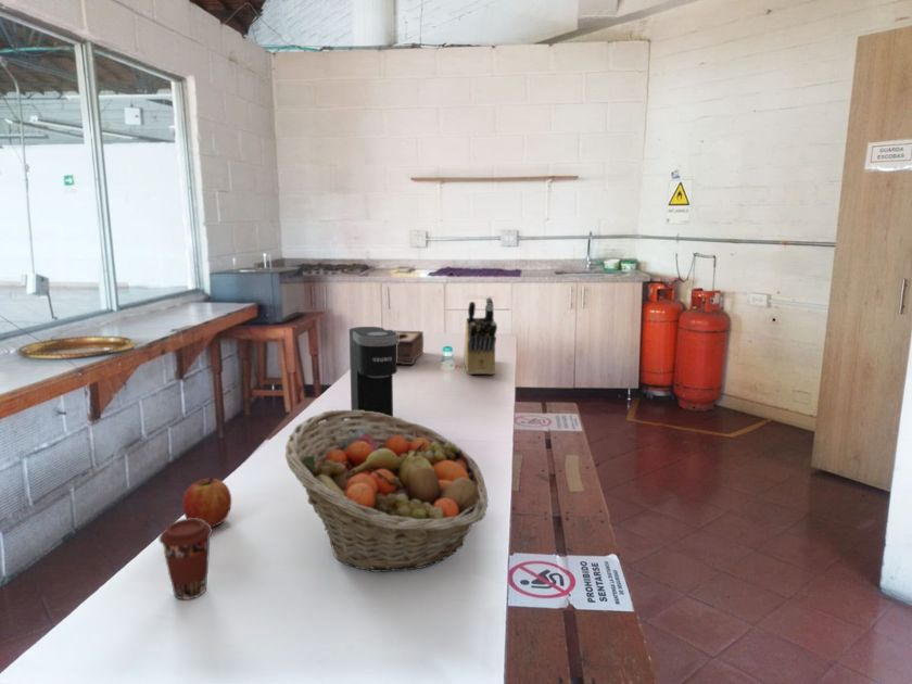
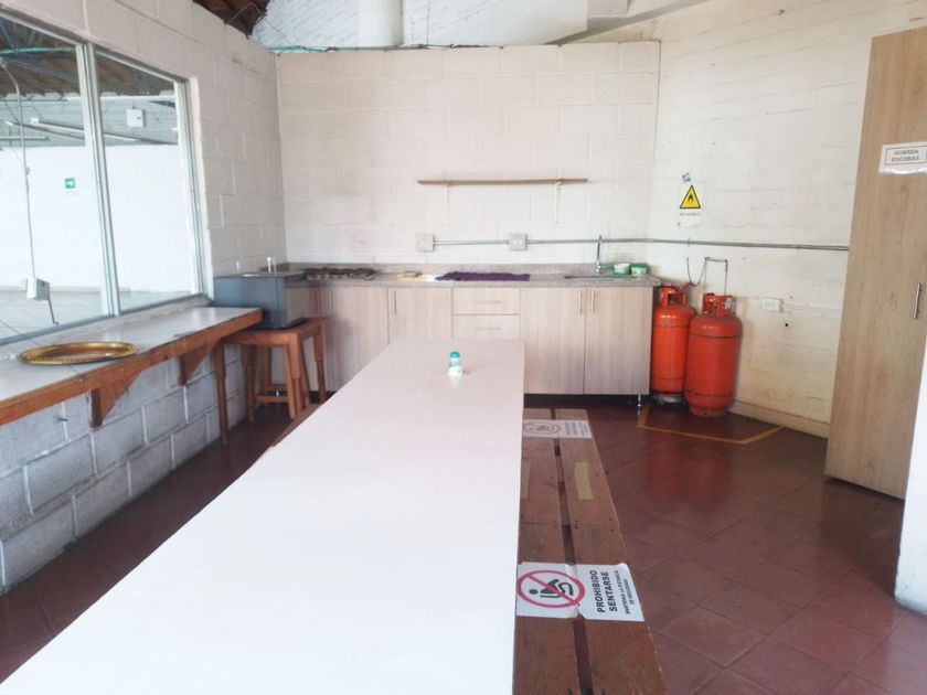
- knife block [463,296,498,376]
- tissue box [394,330,425,366]
- coffee maker [349,326,398,429]
- coffee cup [157,518,214,600]
- fruit basket [284,409,490,573]
- apple [181,477,232,528]
